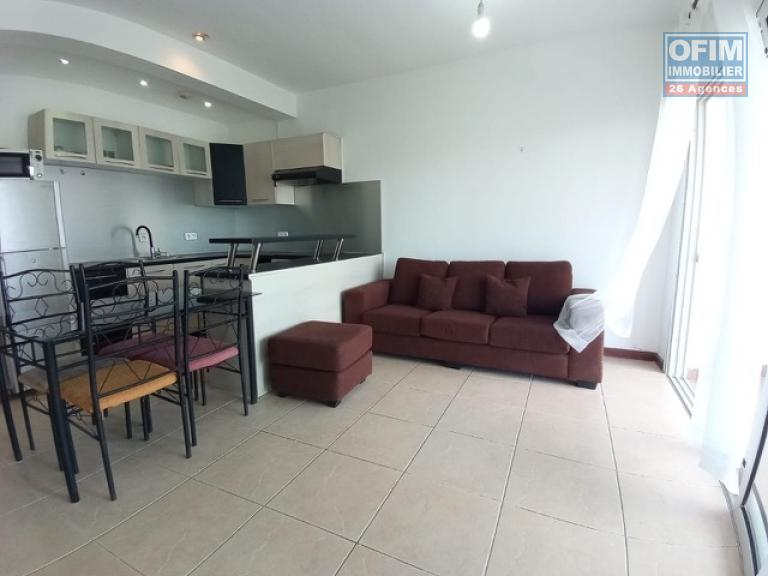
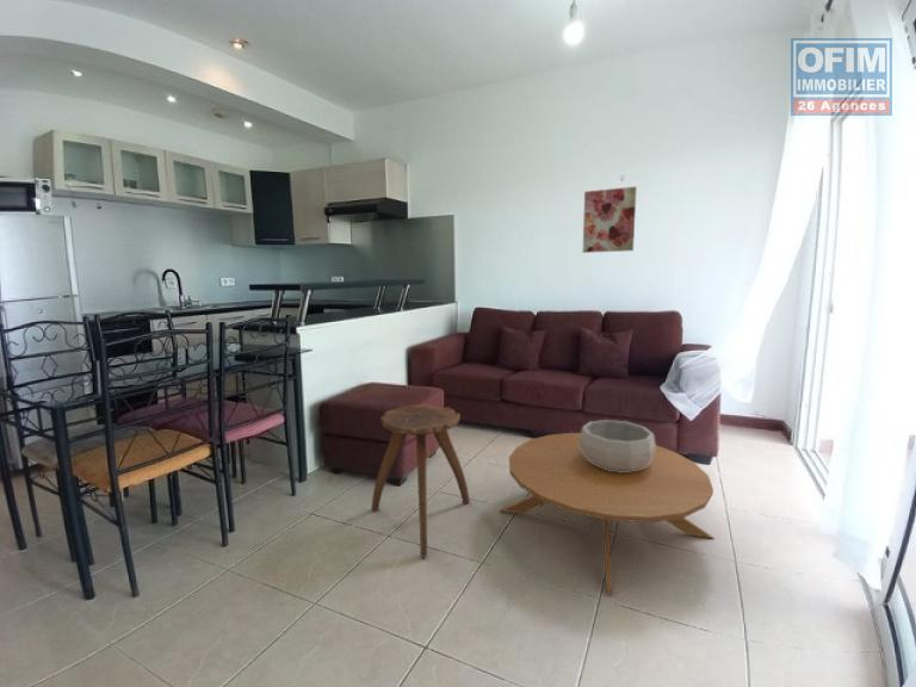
+ coffee table [499,432,716,596]
+ wall art [582,186,638,254]
+ stool [371,404,471,559]
+ decorative bowl [580,419,657,472]
